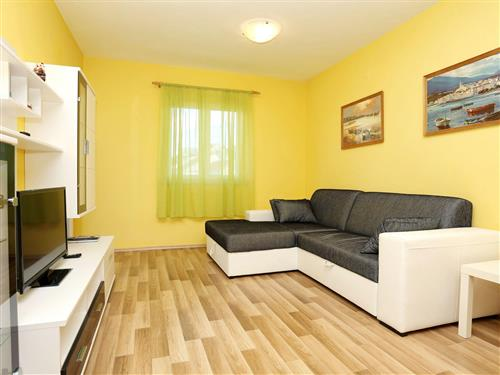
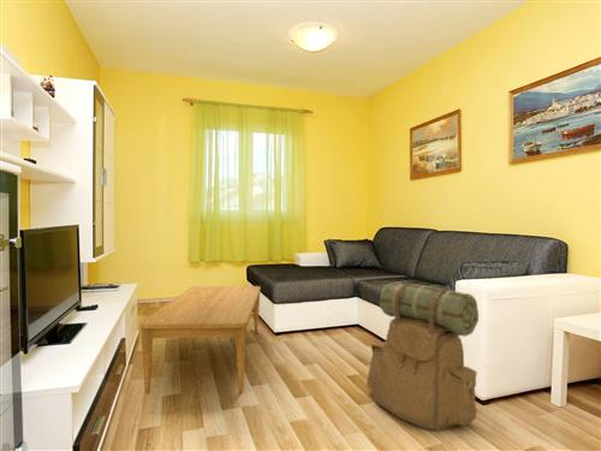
+ coffee table [139,285,262,394]
+ backpack [365,281,480,431]
